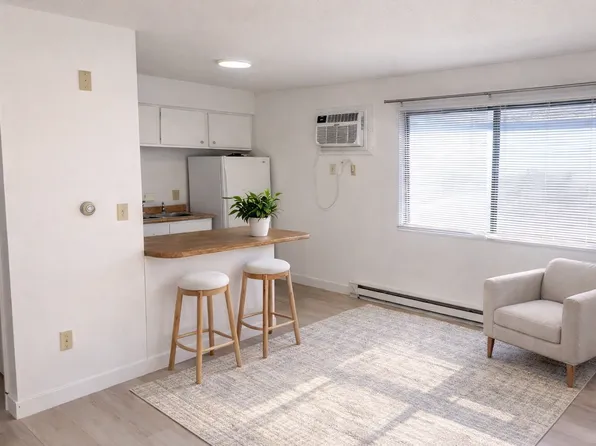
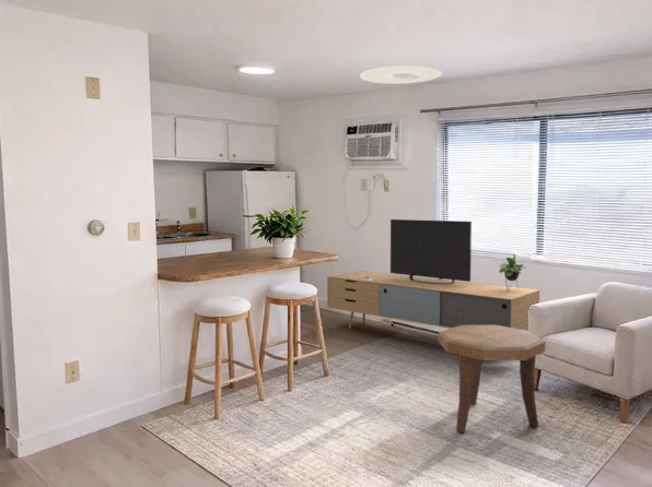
+ media console [326,218,540,331]
+ ceiling light [359,64,443,85]
+ side table [438,325,547,433]
